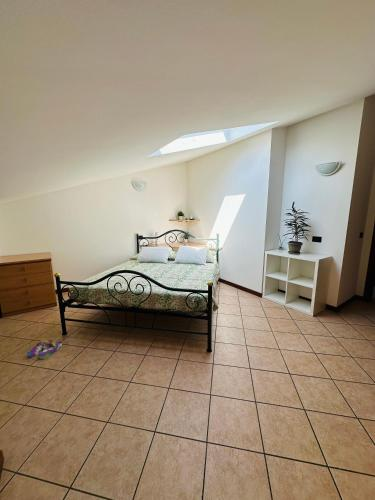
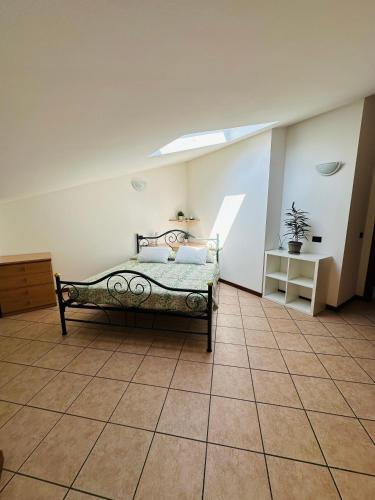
- slippers [26,339,63,360]
